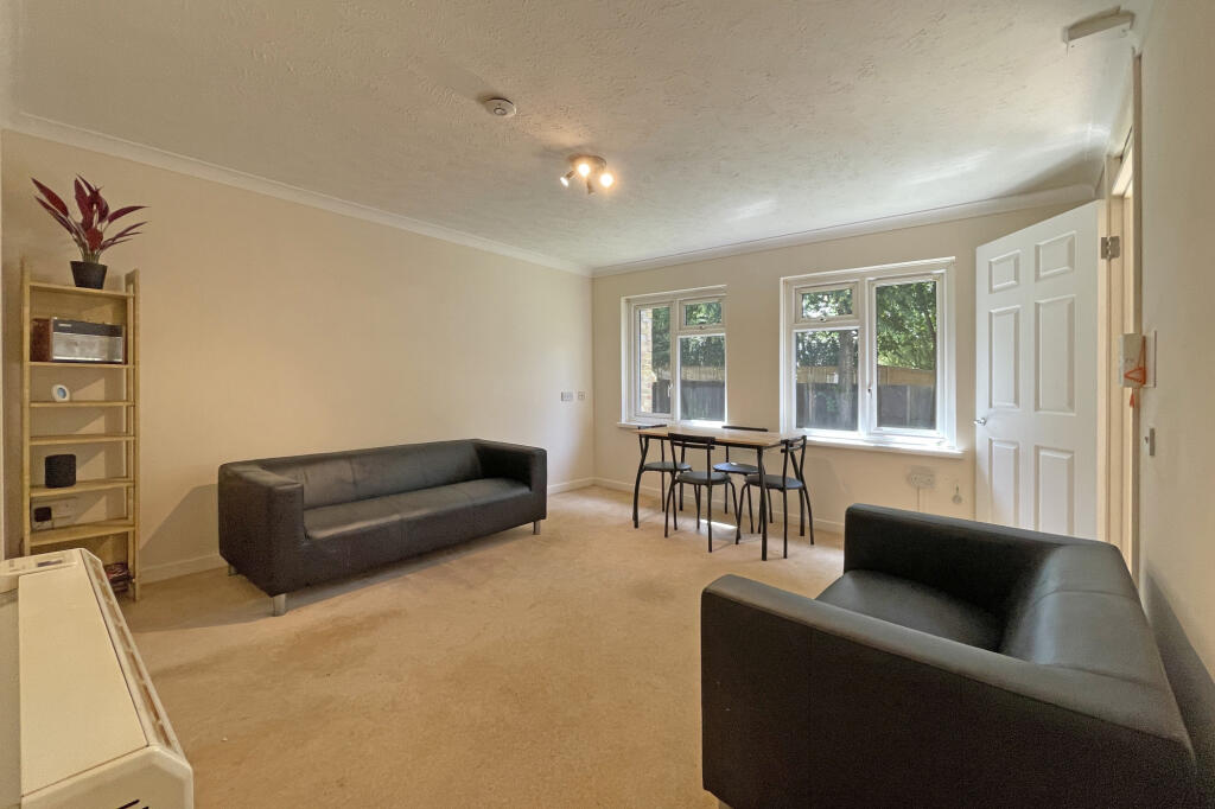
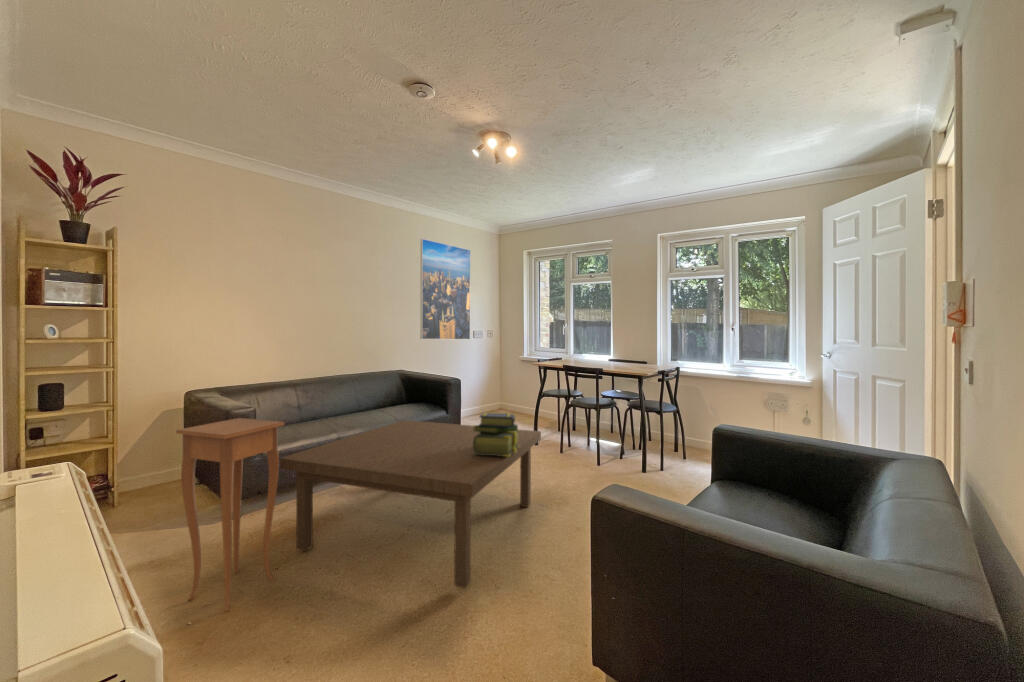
+ side table [175,417,285,612]
+ coffee table [279,419,542,589]
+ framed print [419,238,472,340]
+ stack of books [471,412,521,457]
